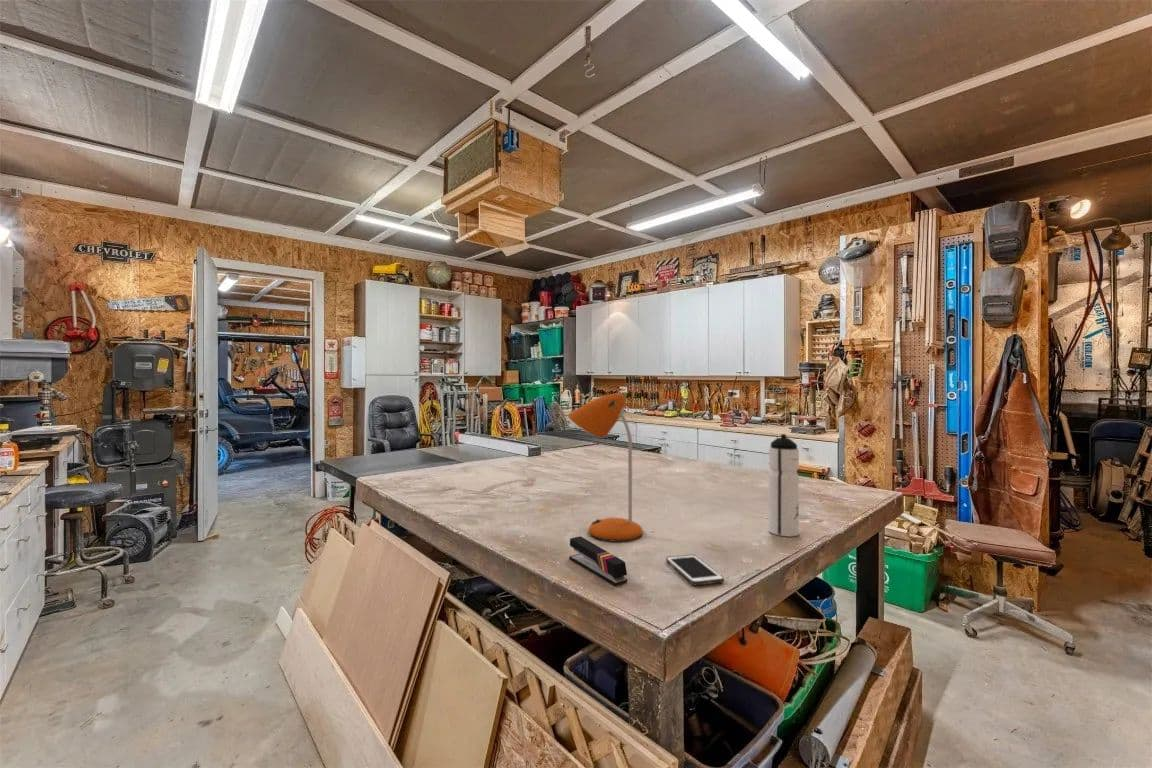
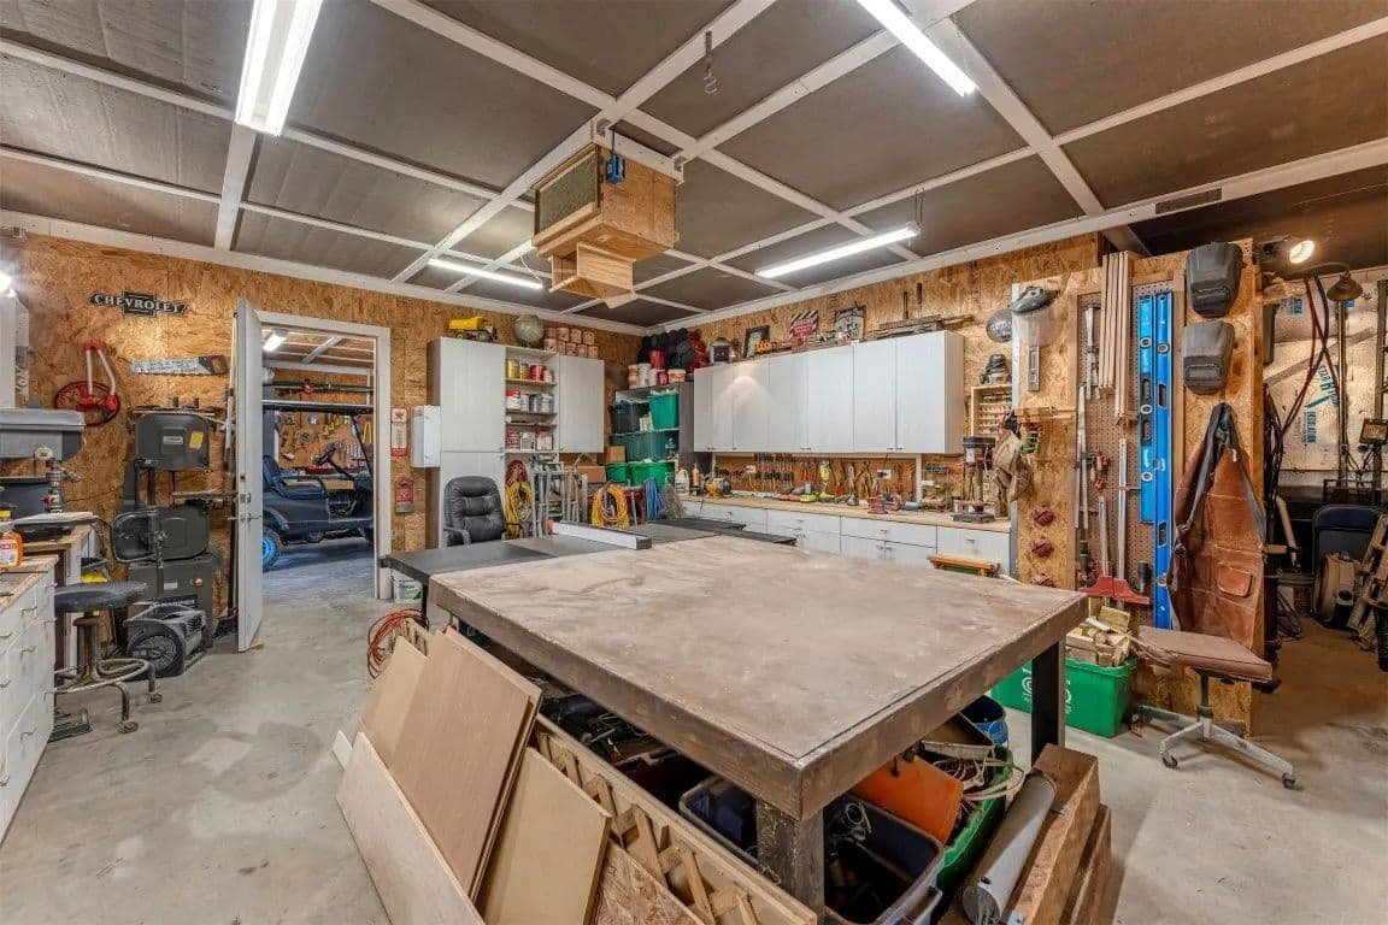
- desk lamp [567,393,644,543]
- cell phone [665,554,725,586]
- water bottle [768,433,800,537]
- stapler [568,535,628,586]
